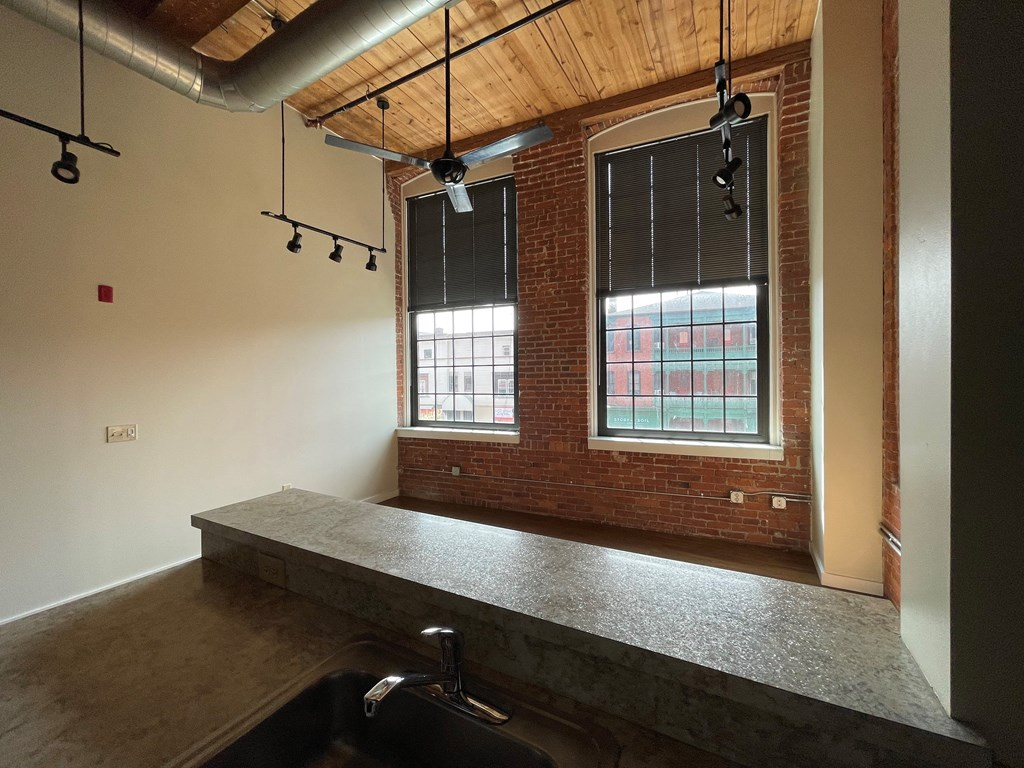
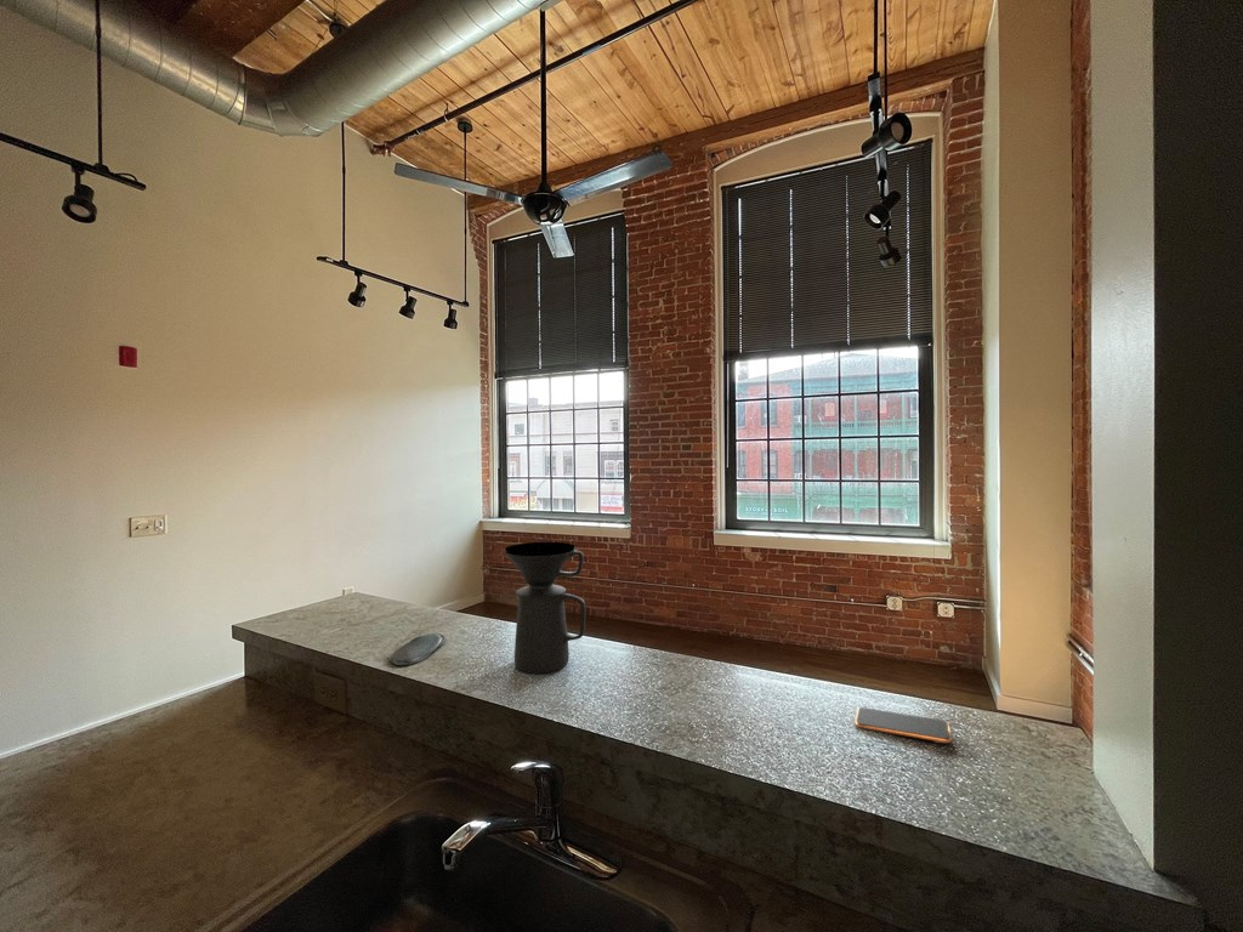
+ oval tray [388,632,447,666]
+ coffee maker [504,541,586,675]
+ smartphone [853,706,953,744]
